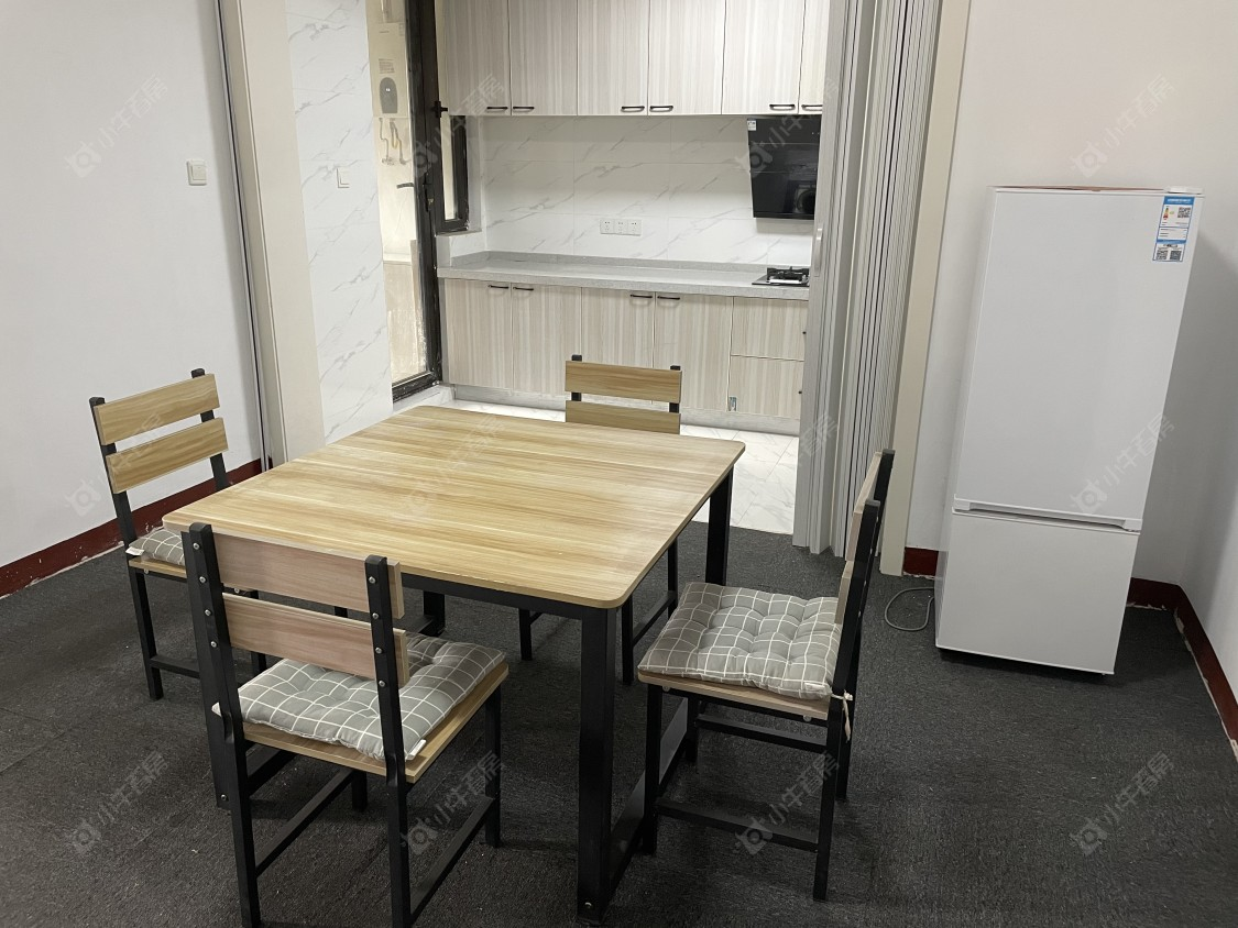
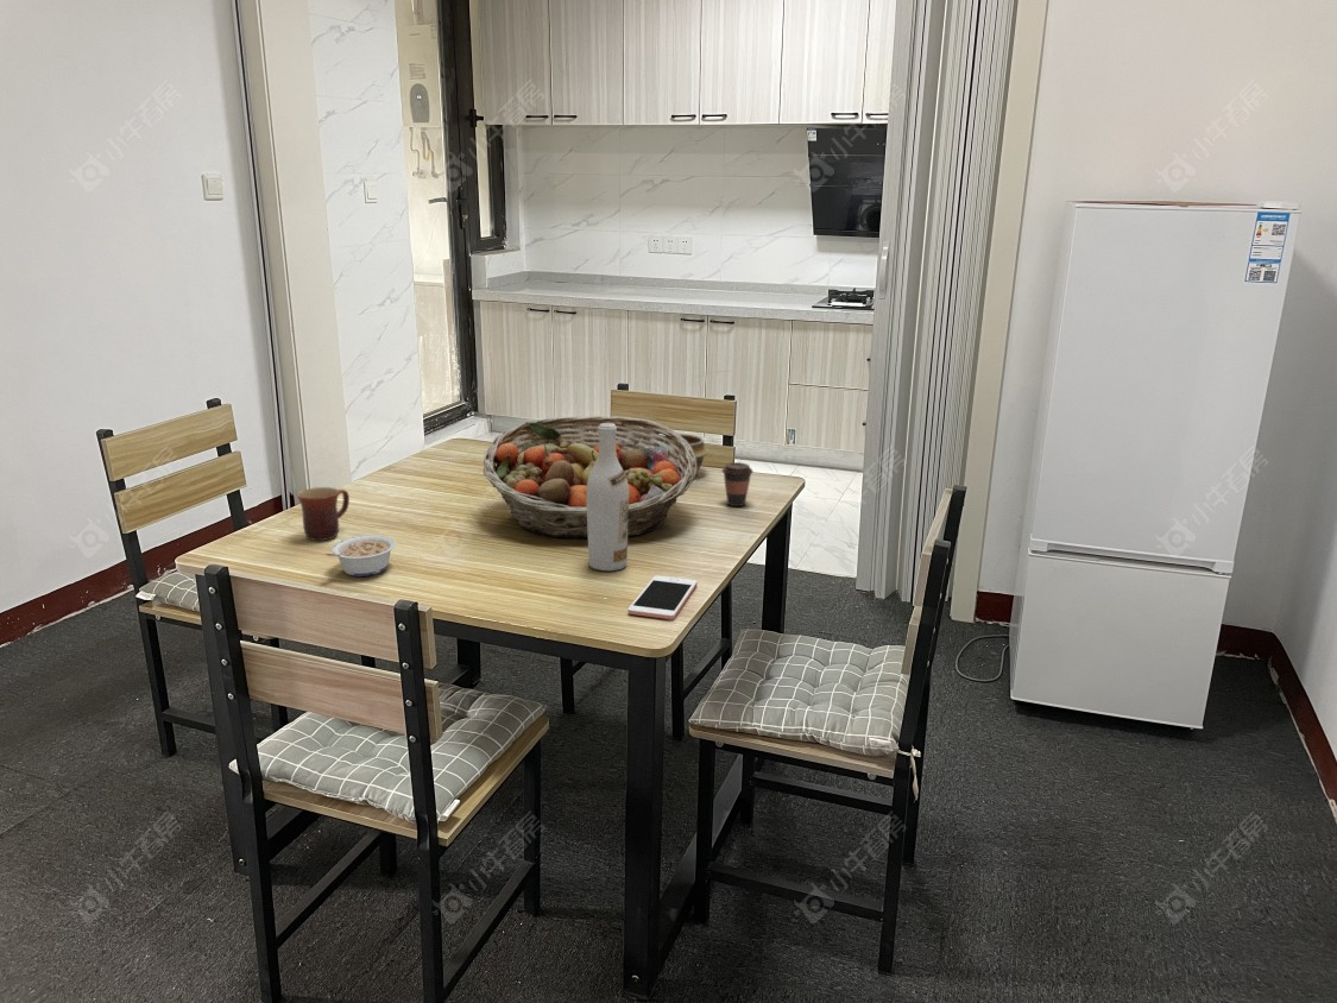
+ coffee cup [721,461,755,507]
+ wine bottle [586,423,629,572]
+ cell phone [626,574,699,620]
+ legume [324,534,397,578]
+ bowl [656,433,710,473]
+ mug [296,486,351,542]
+ fruit basket [483,415,698,540]
